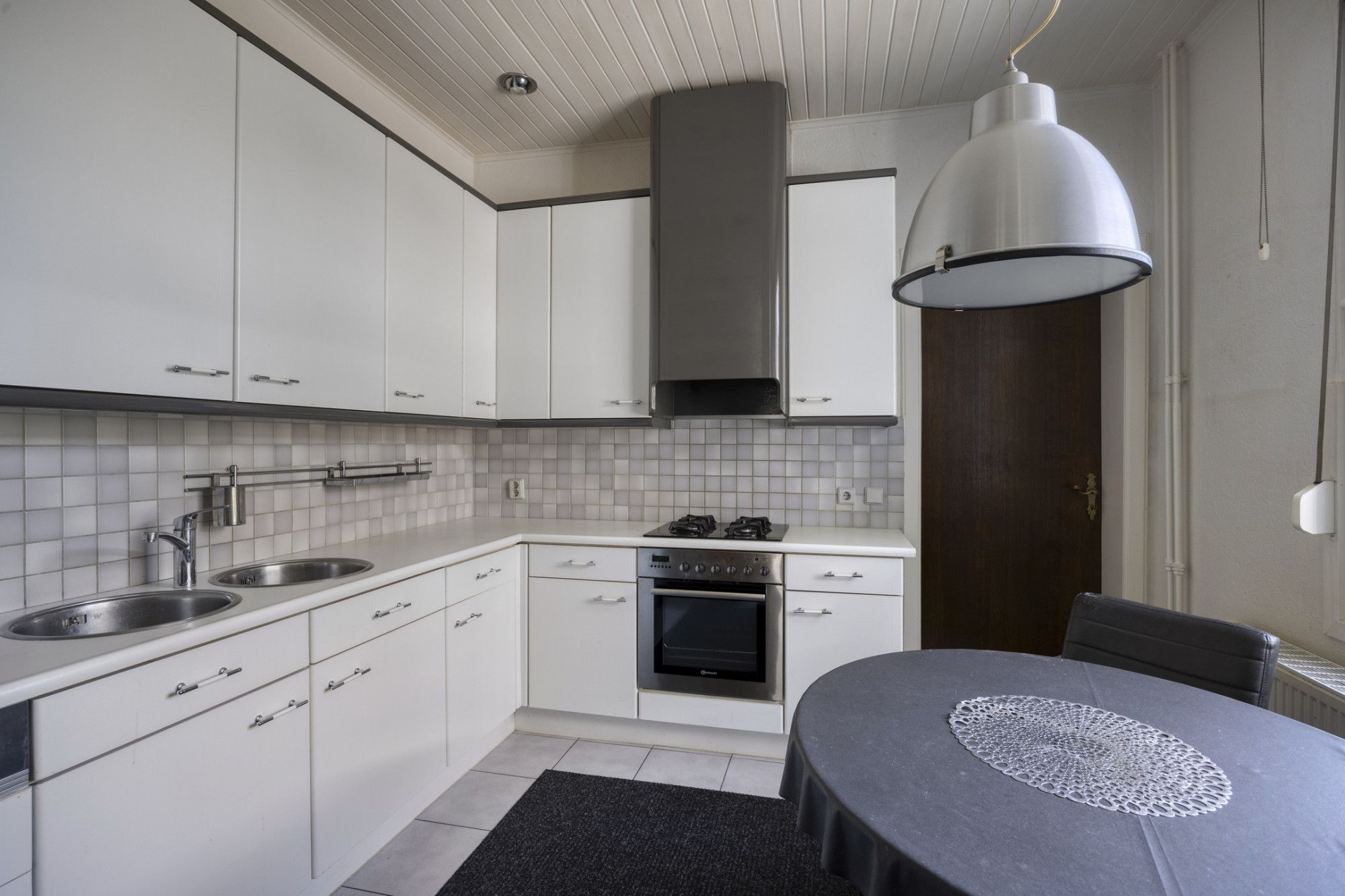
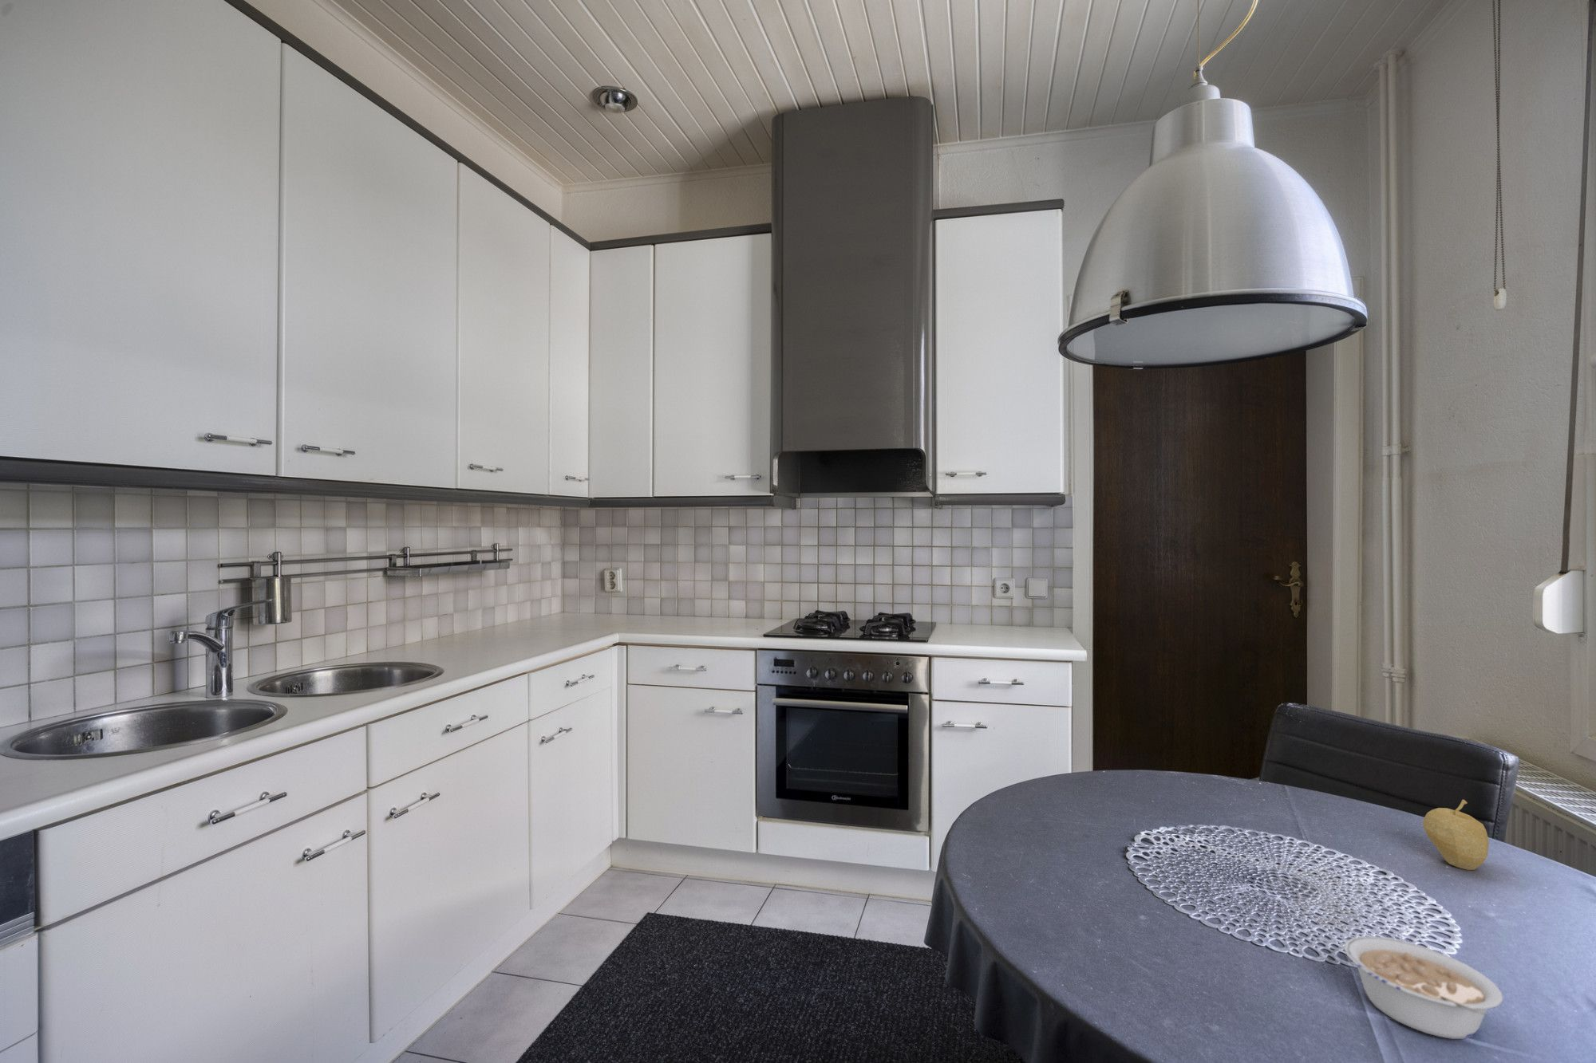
+ fruit [1422,800,1490,871]
+ legume [1343,935,1503,1040]
